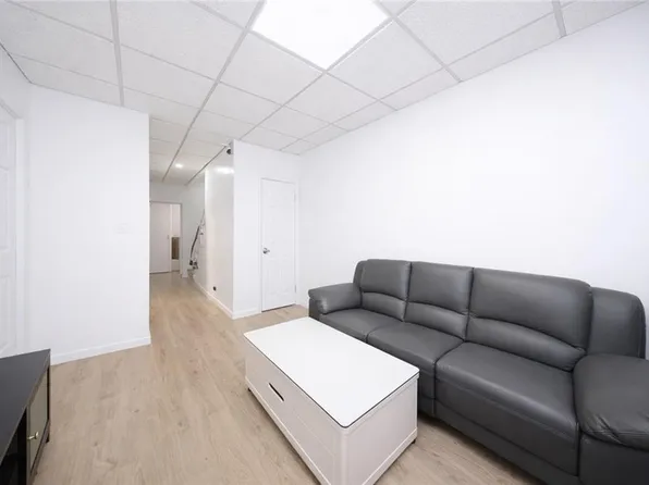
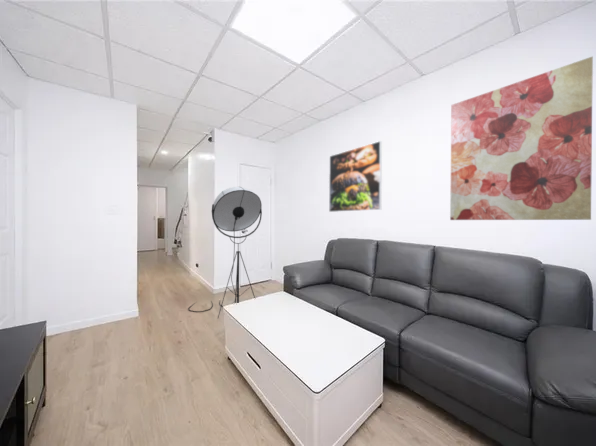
+ floor lamp [187,186,263,319]
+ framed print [328,140,383,213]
+ wall art [449,55,594,221]
